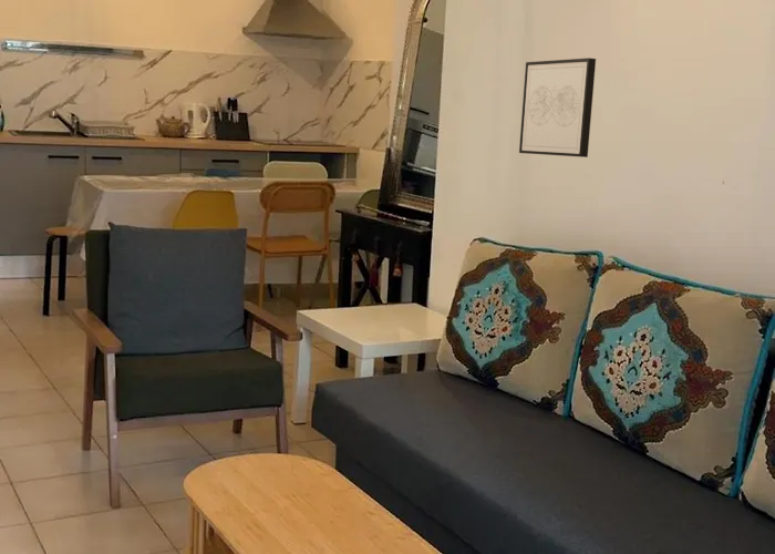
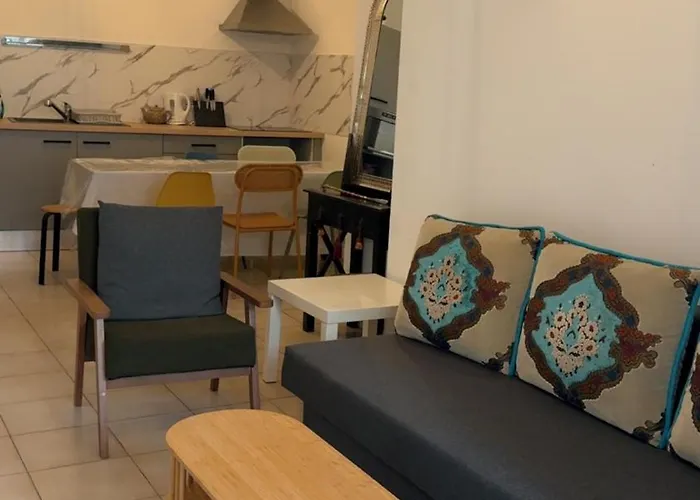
- wall art [518,57,597,158]
